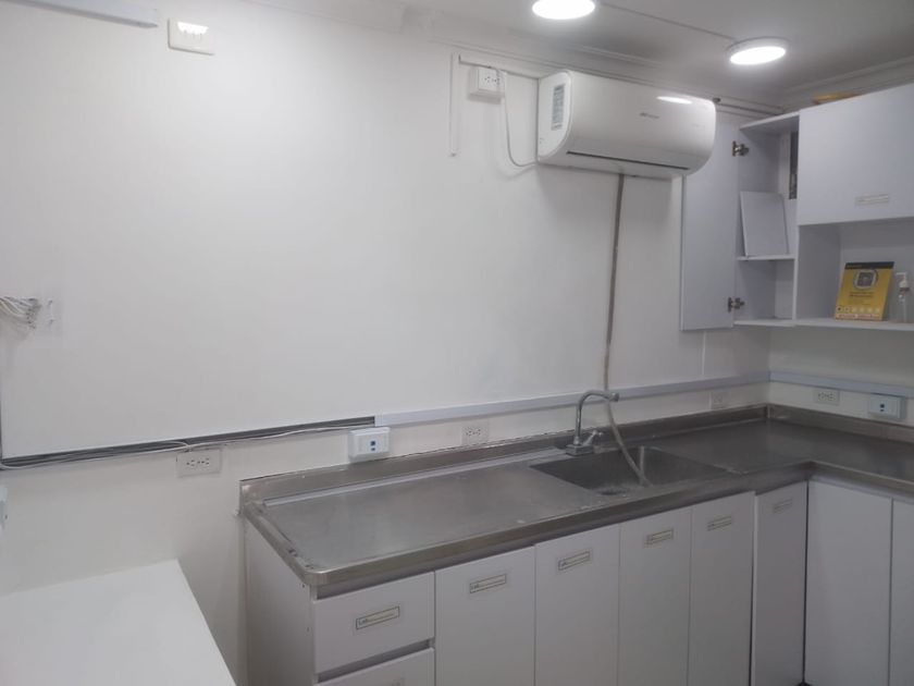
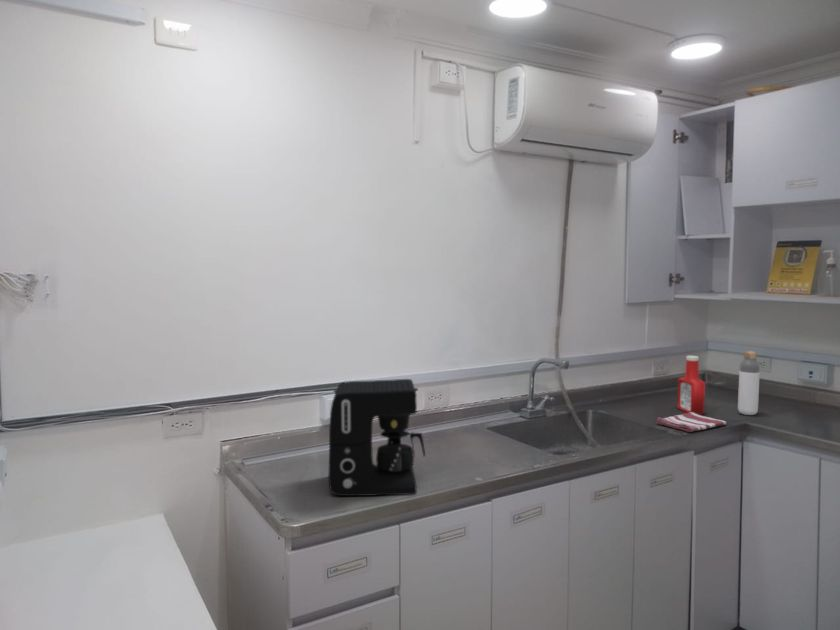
+ dish towel [655,412,728,433]
+ bottle [737,350,761,416]
+ coffee maker [328,378,426,497]
+ soap bottle [676,355,706,416]
